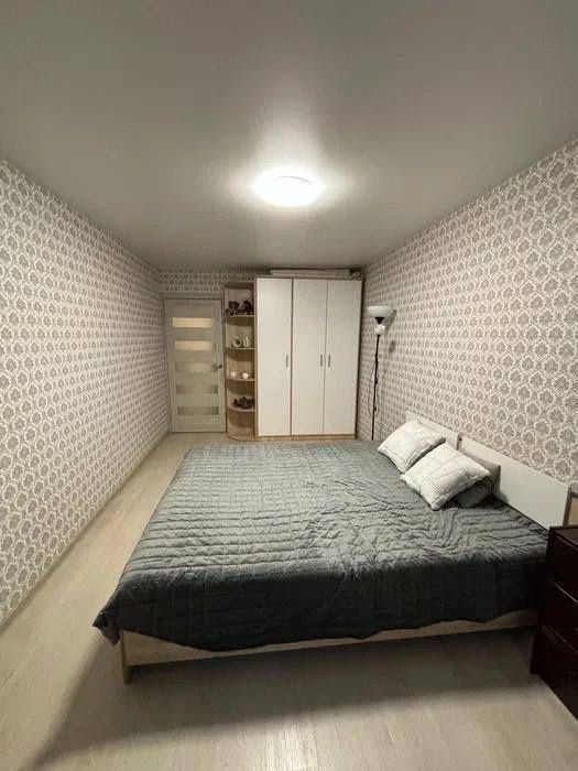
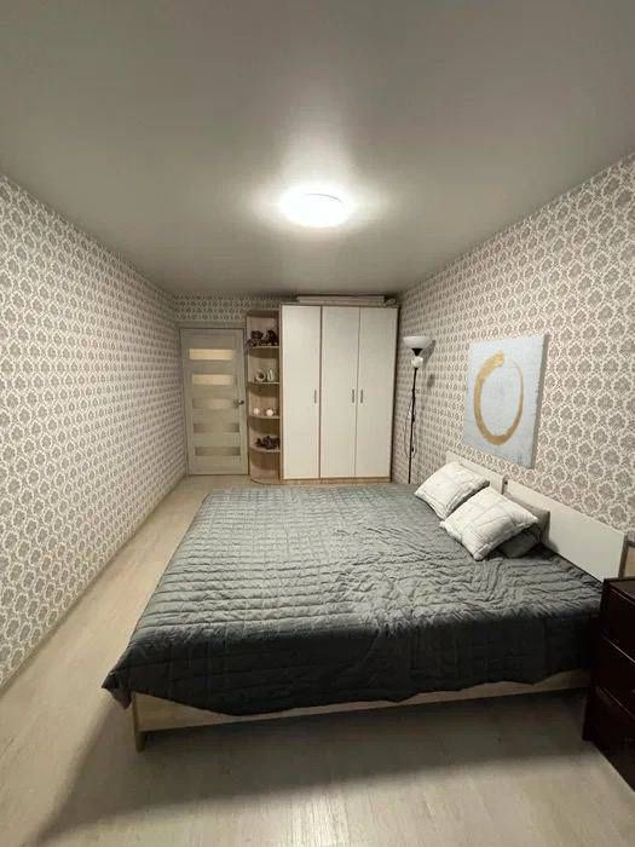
+ wall art [461,334,550,471]
